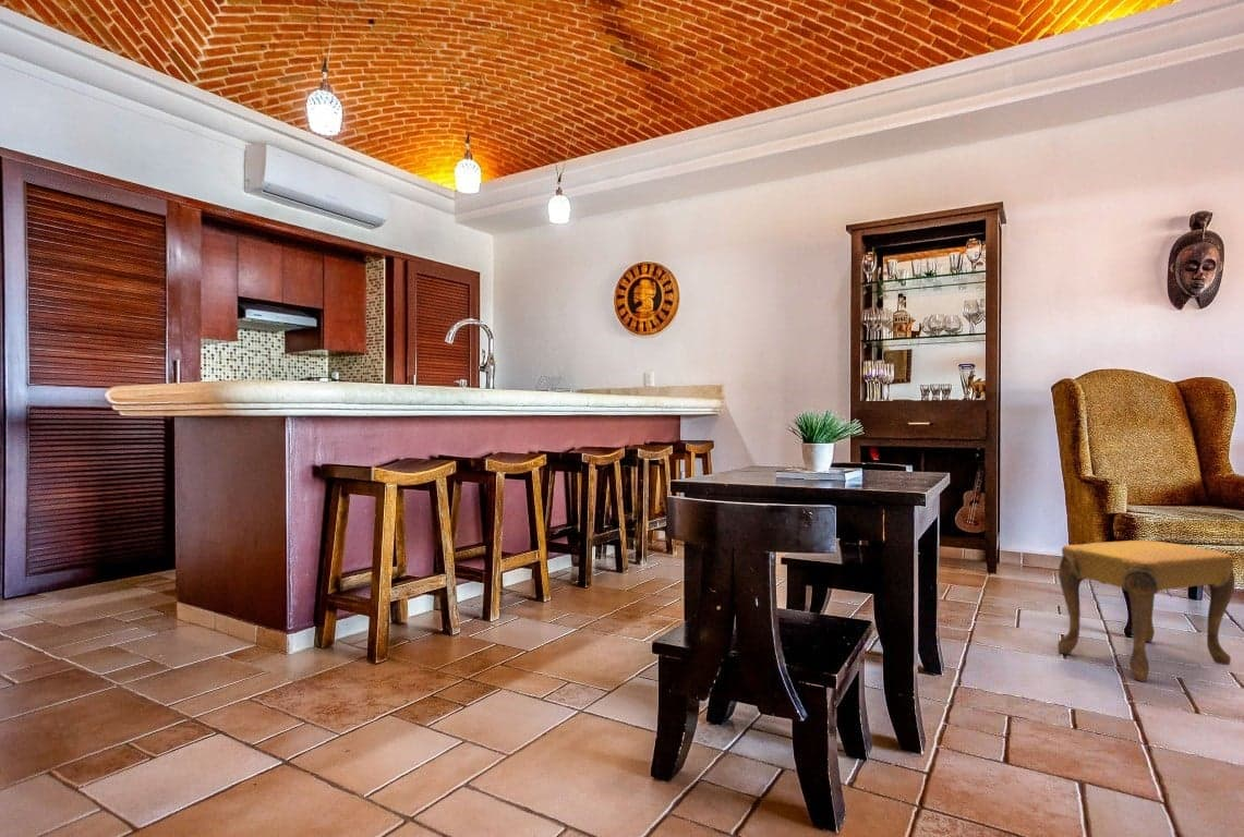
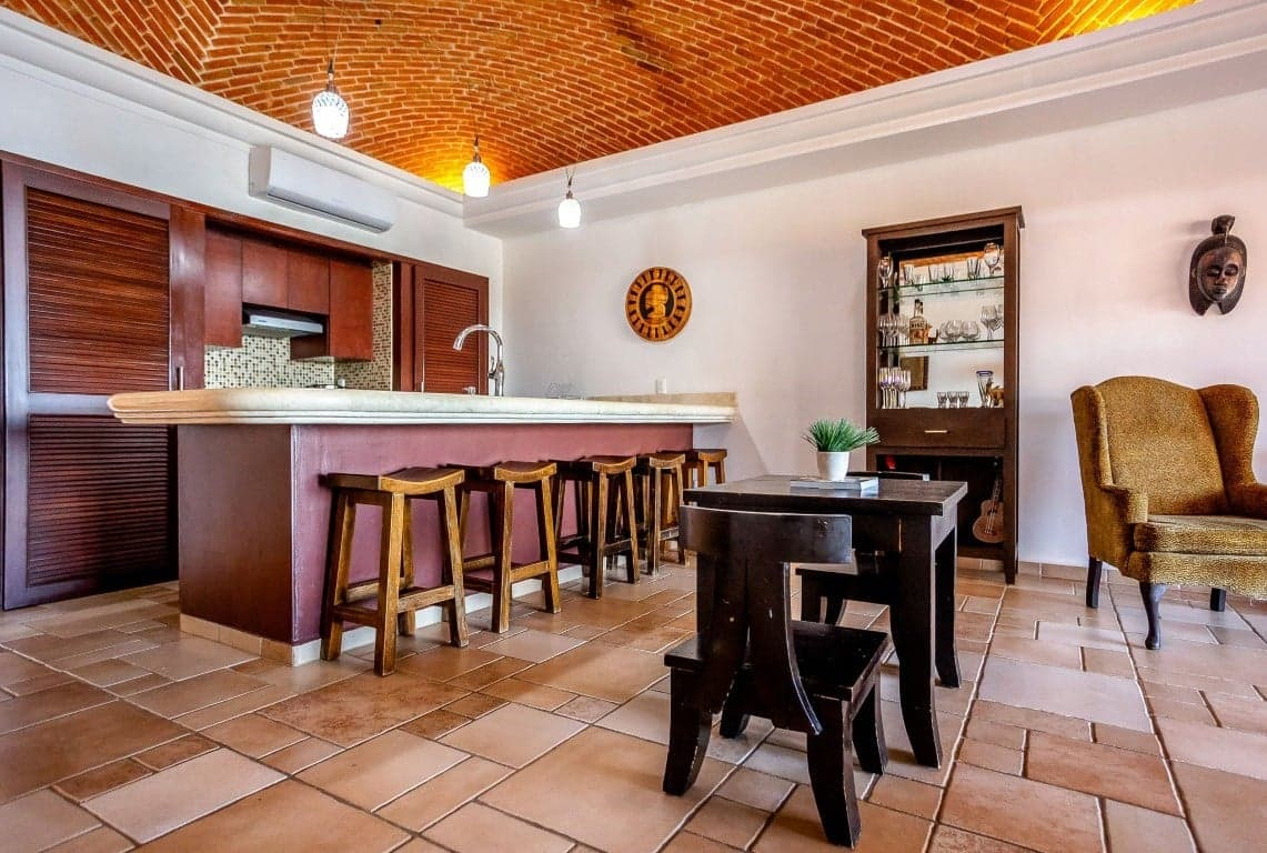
- footstool [1056,539,1236,682]
